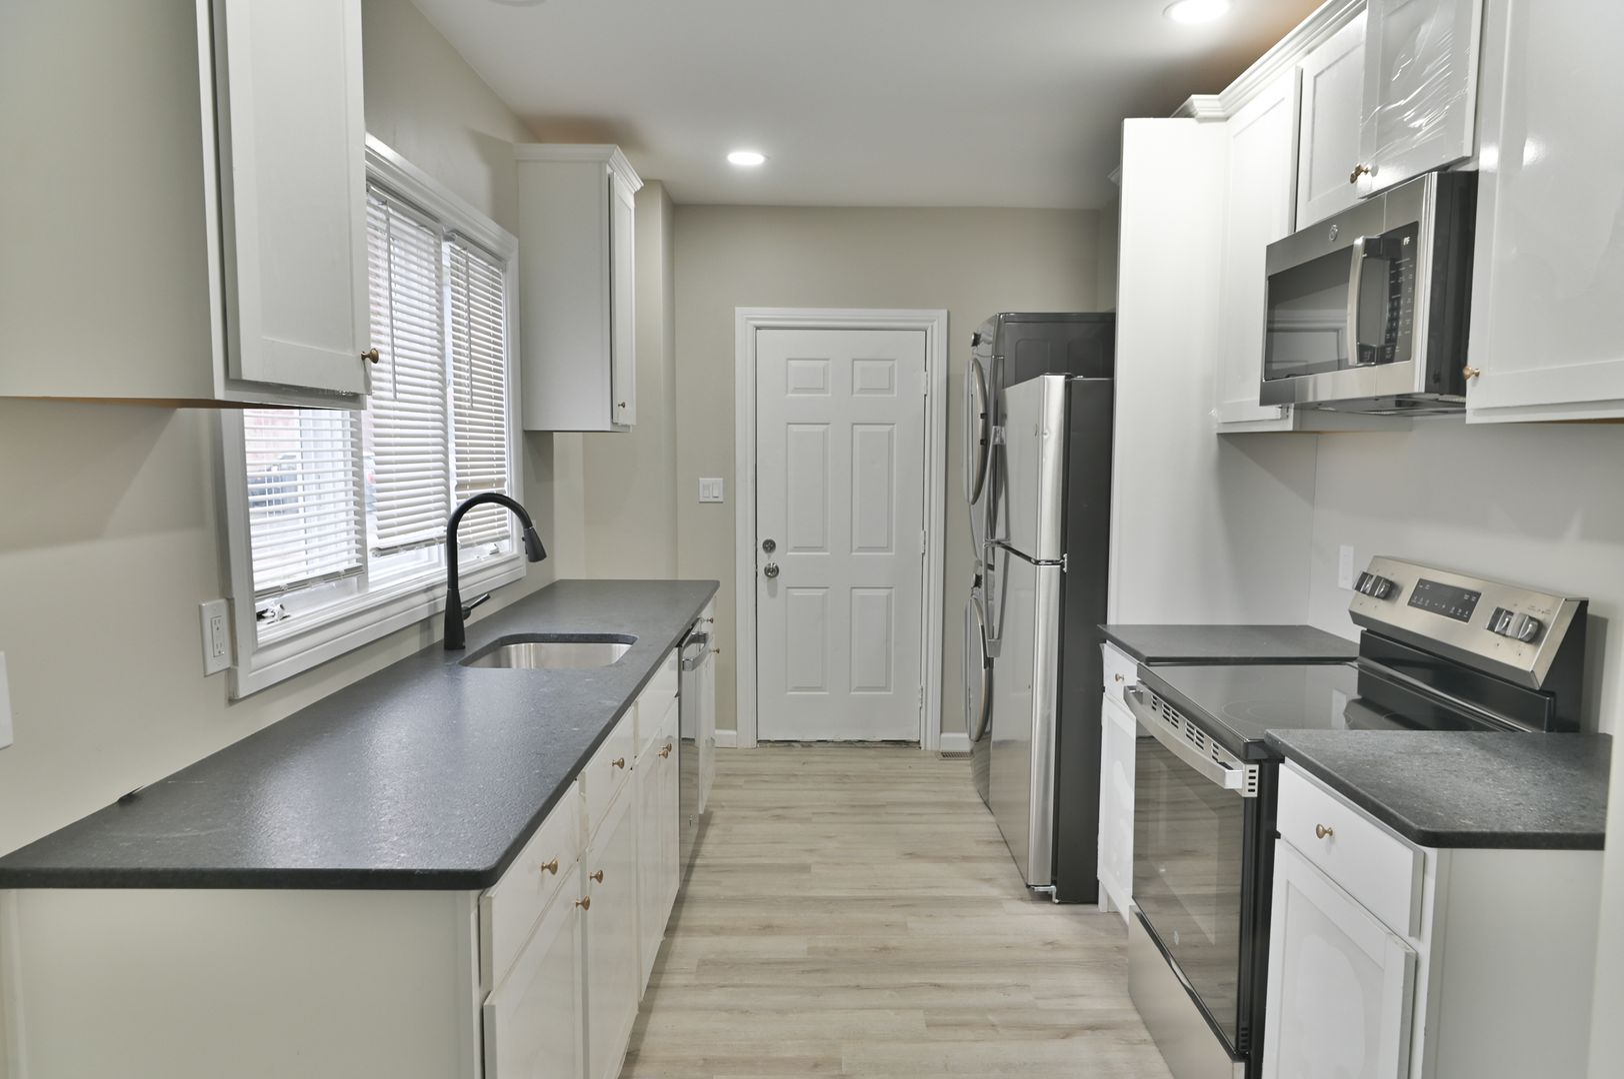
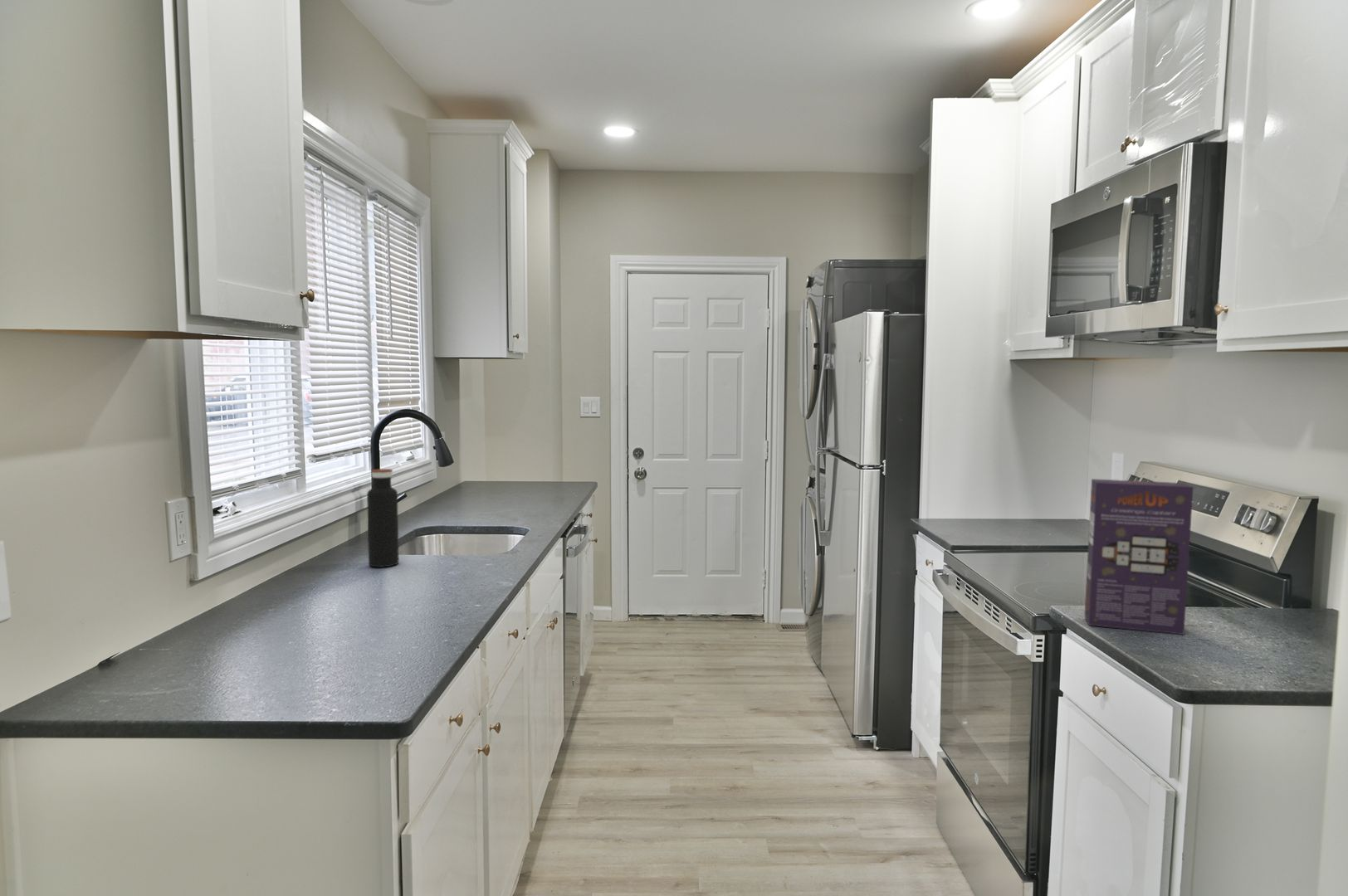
+ water bottle [366,468,400,568]
+ cereal box [1084,478,1194,635]
